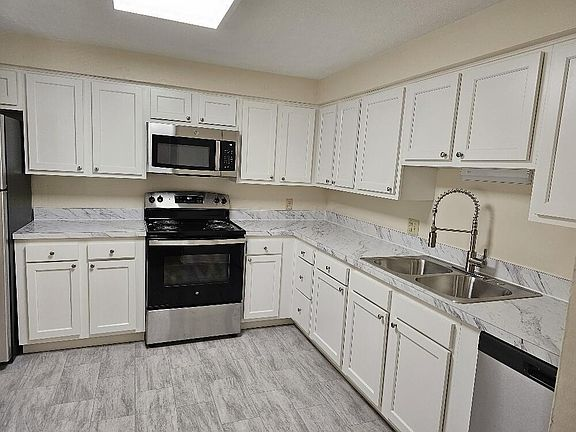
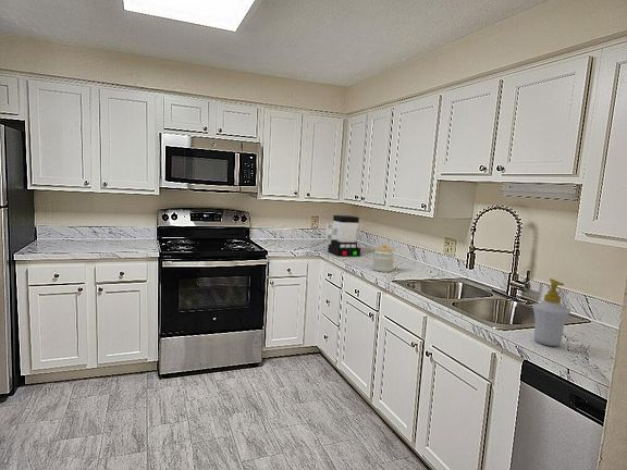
+ jar [372,243,395,273]
+ coffee maker [324,214,361,257]
+ soap bottle [531,277,571,347]
